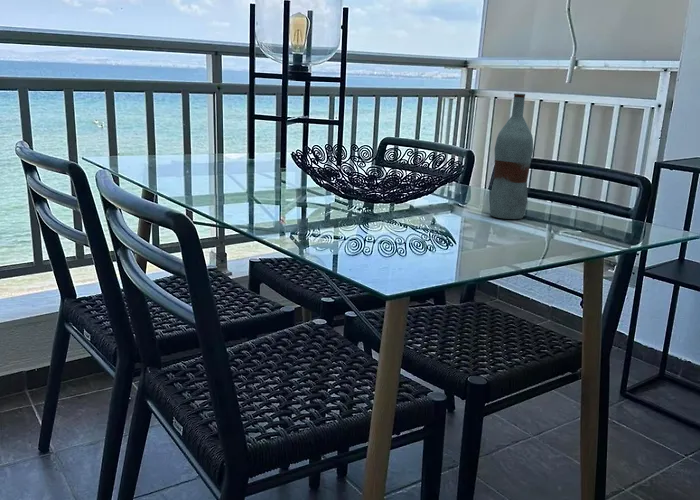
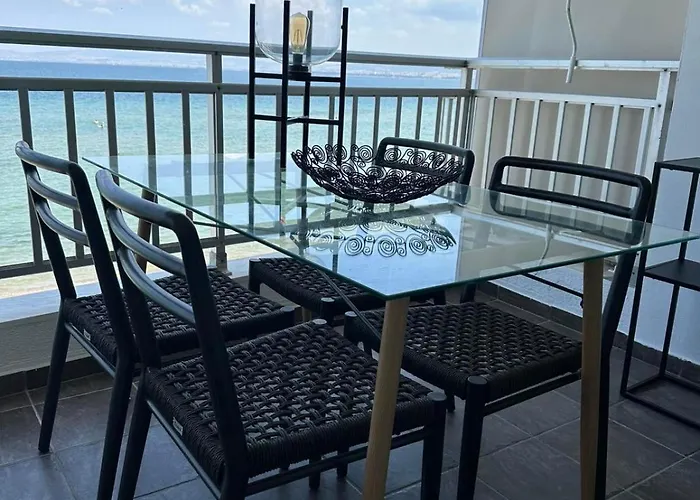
- bottle [489,92,534,220]
